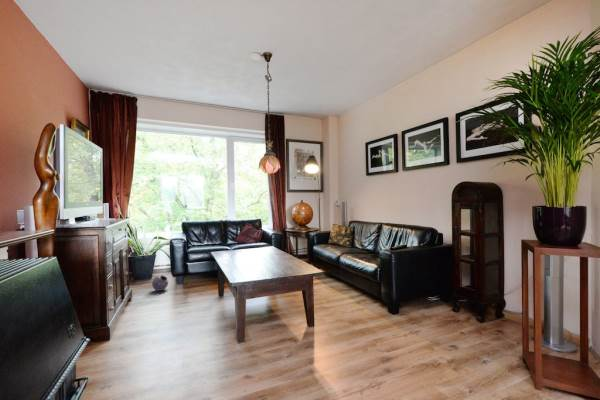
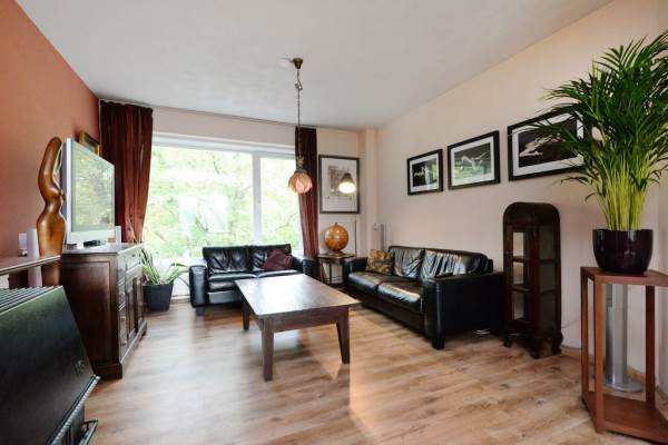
- decorative ball [151,274,169,292]
